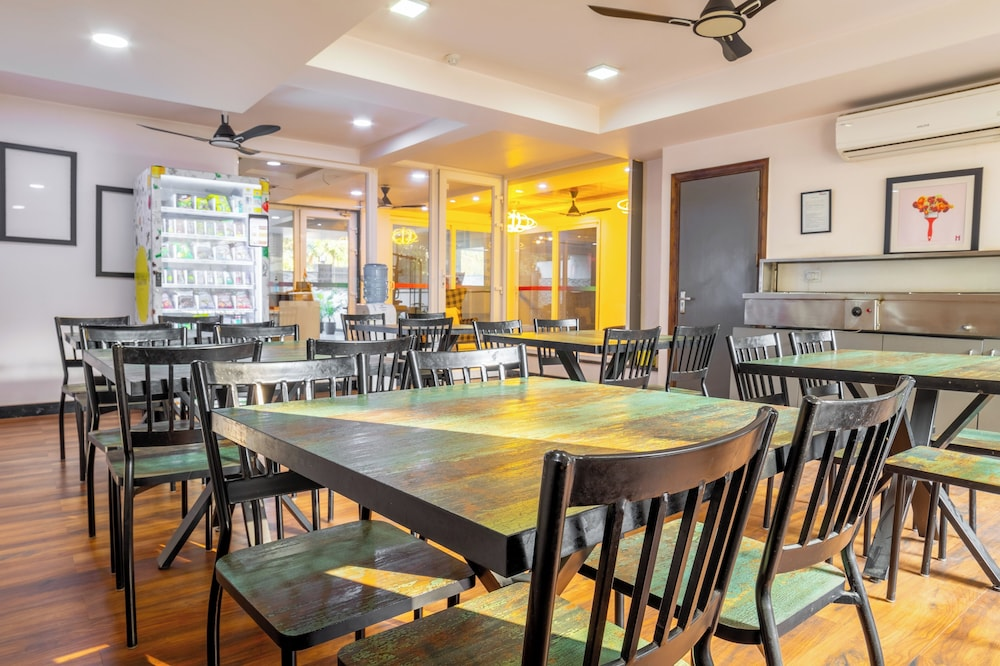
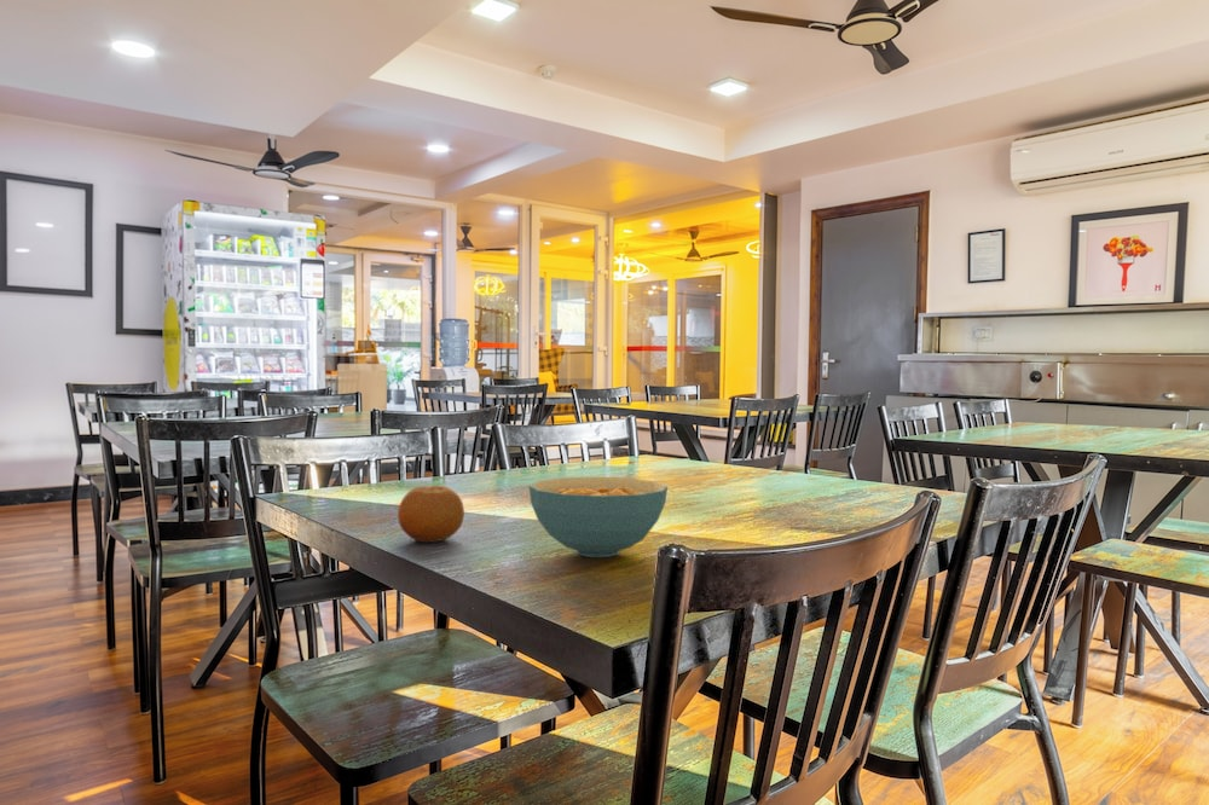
+ cereal bowl [528,476,669,558]
+ fruit [397,485,465,543]
